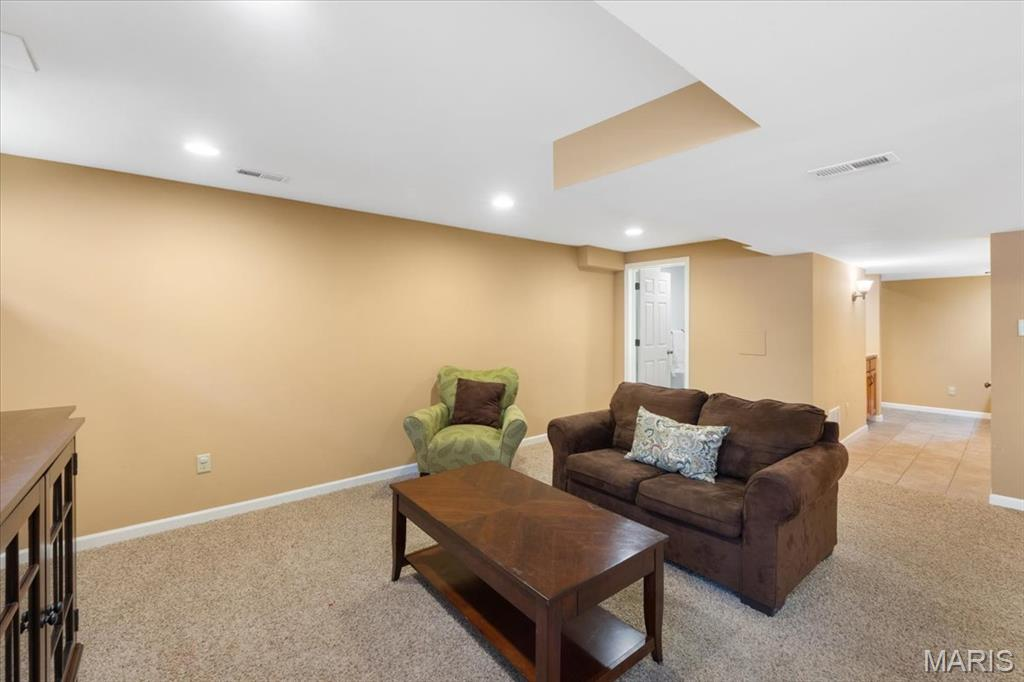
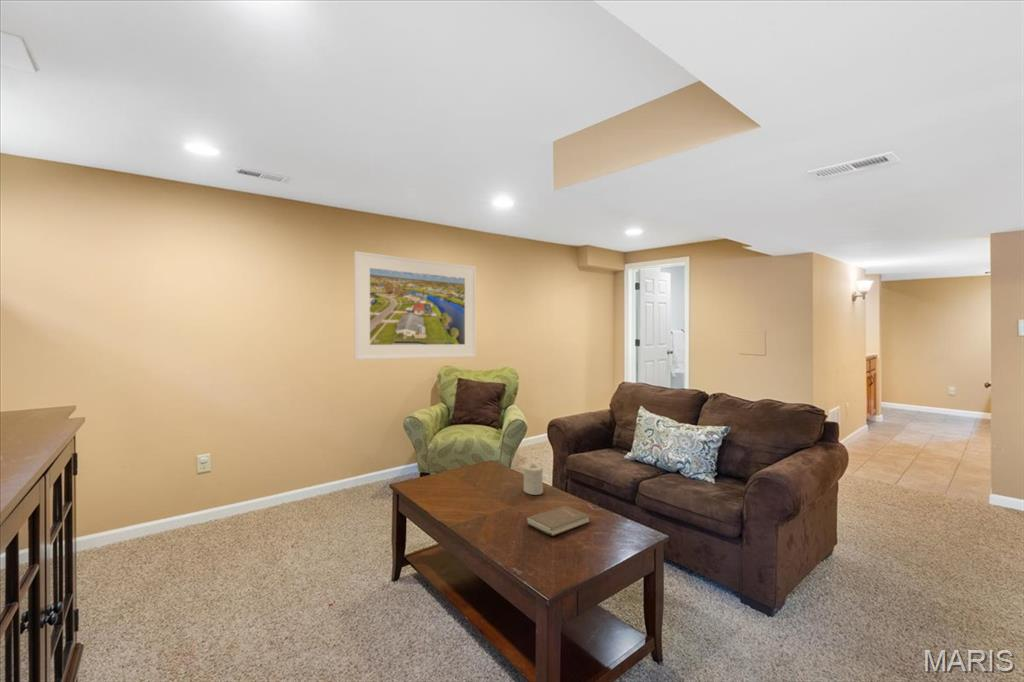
+ candle [523,461,544,496]
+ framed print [353,250,477,361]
+ book [526,504,592,537]
